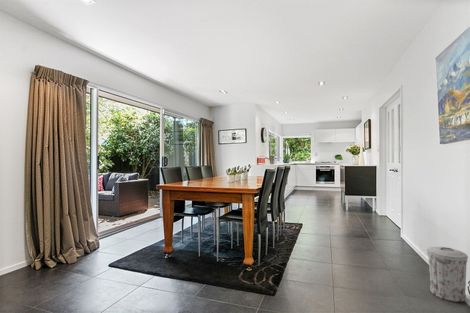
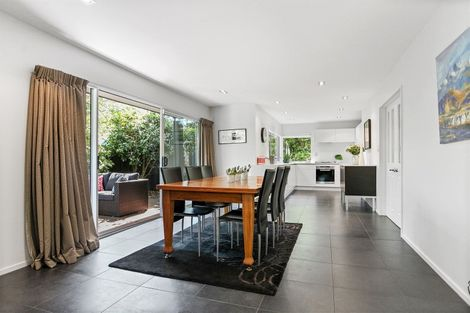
- trash can [426,246,469,303]
